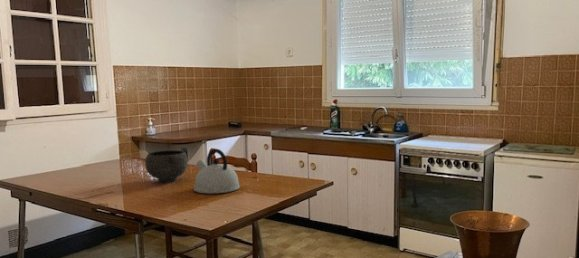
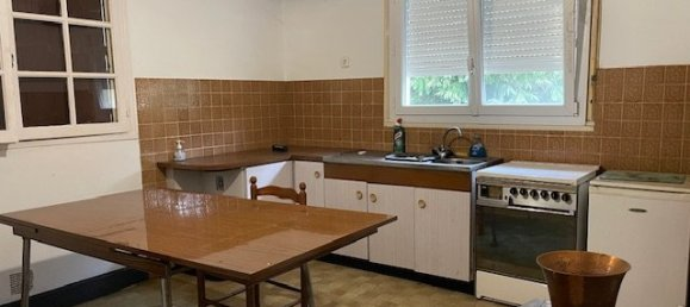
- kettle [193,148,241,195]
- bowl [144,149,189,183]
